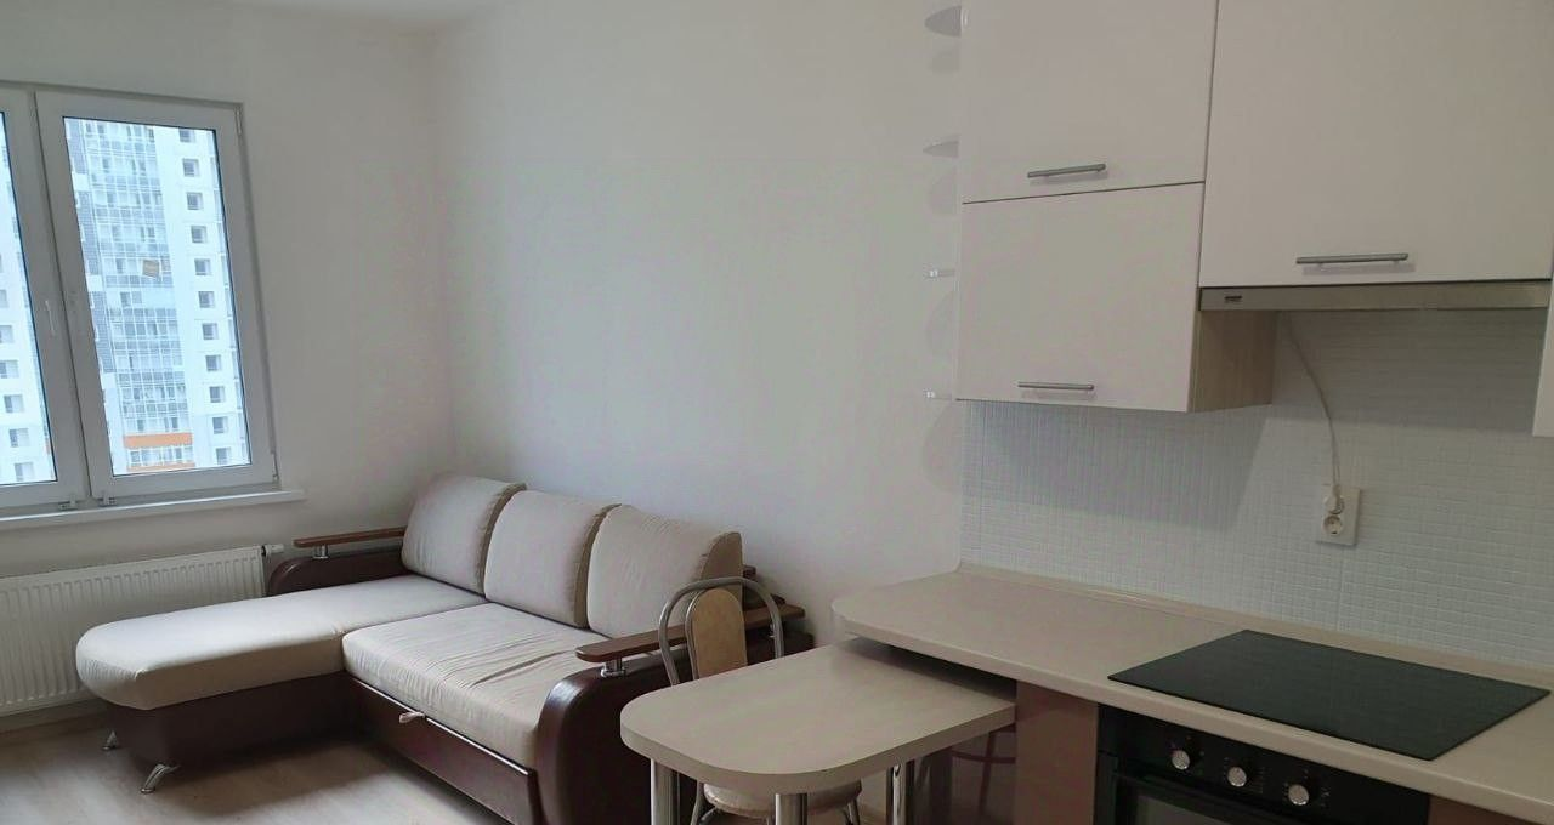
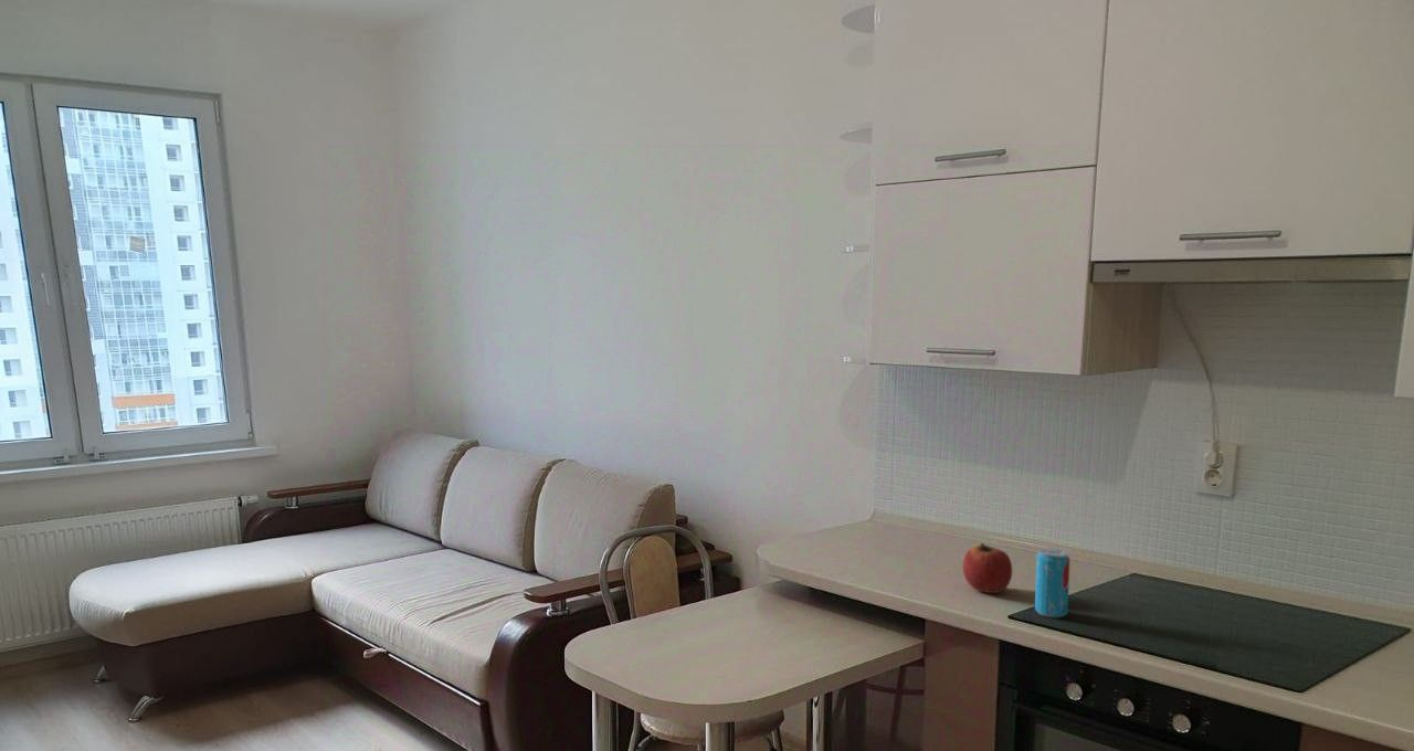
+ beverage can [1034,547,1072,618]
+ apple [961,542,1013,594]
